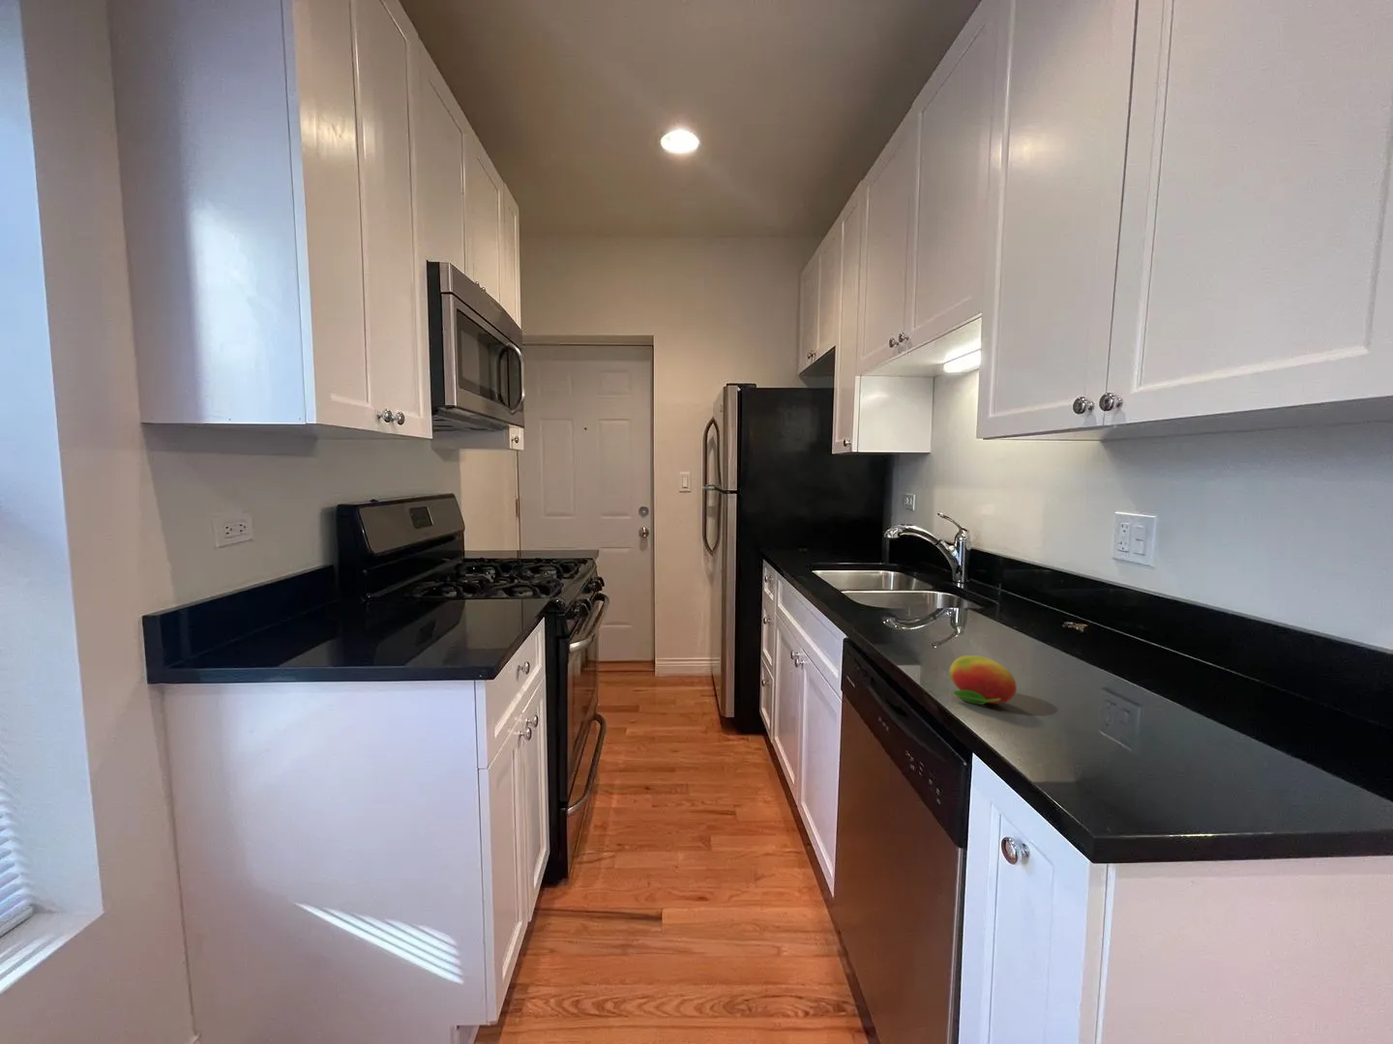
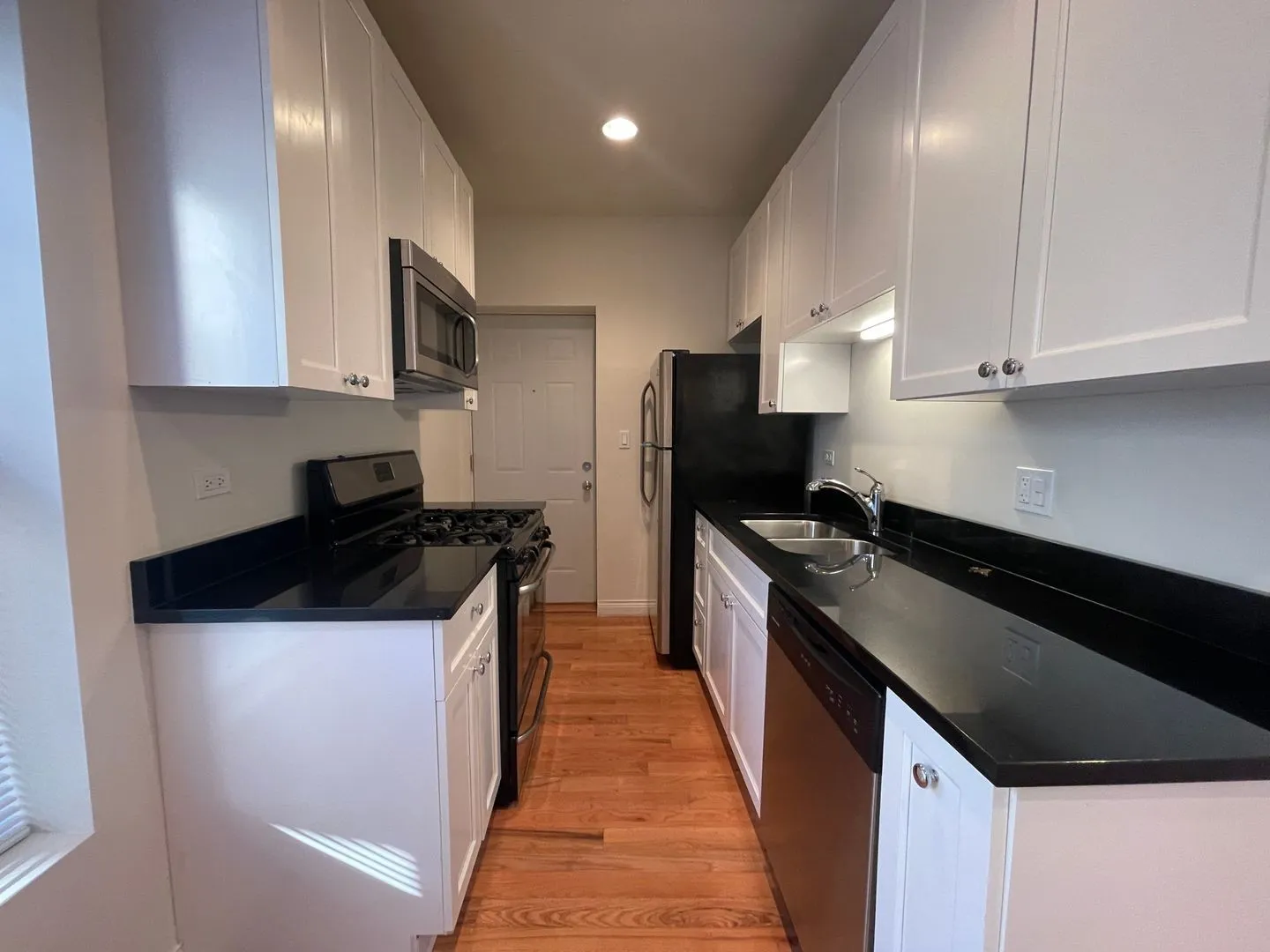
- fruit [948,655,1018,705]
